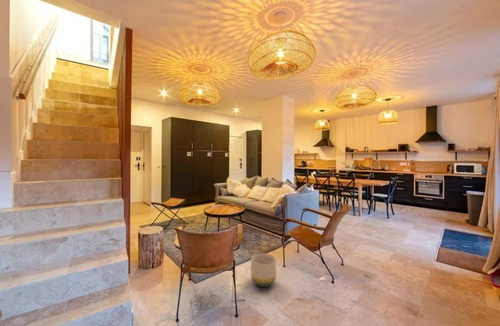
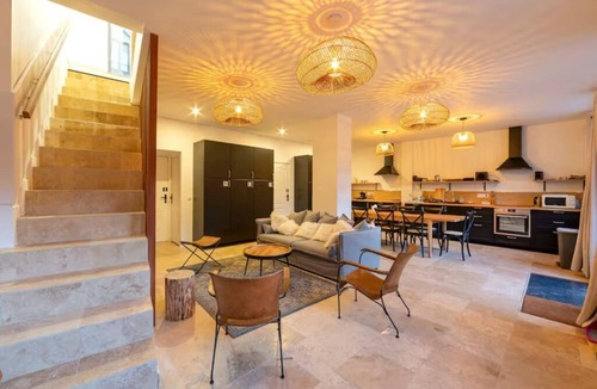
- planter [250,253,277,288]
